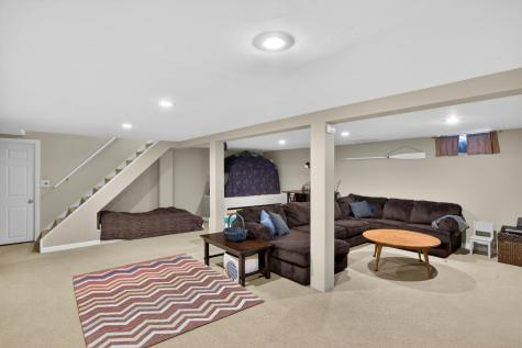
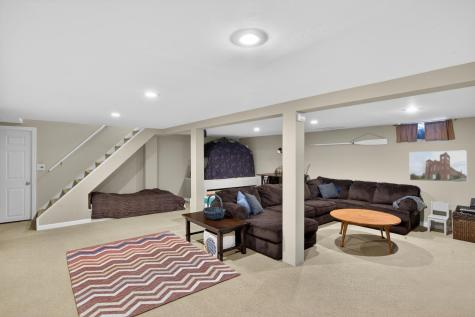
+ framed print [408,149,469,183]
